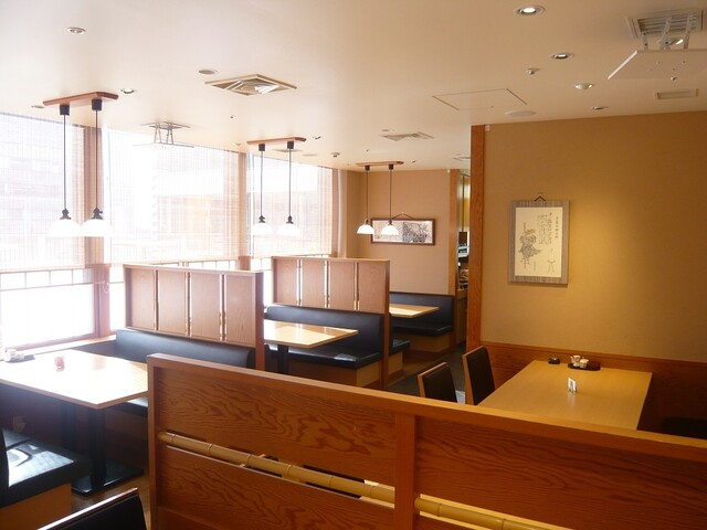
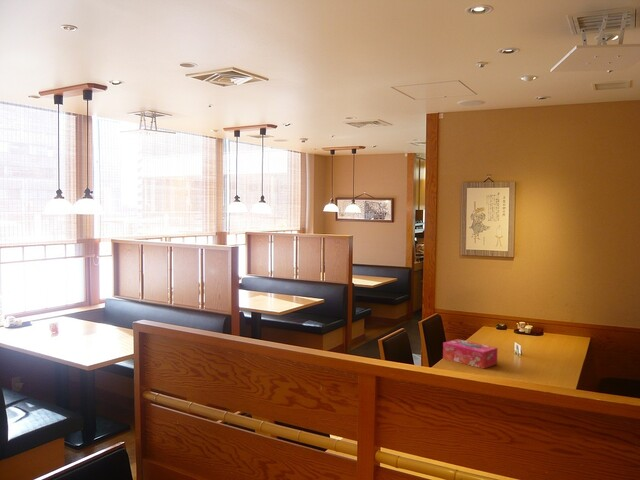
+ tissue box [442,338,499,370]
